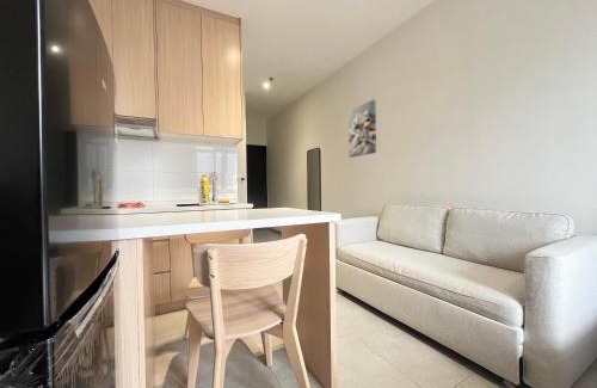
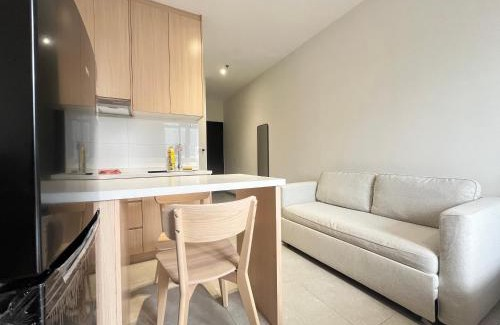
- wall art [347,99,377,159]
